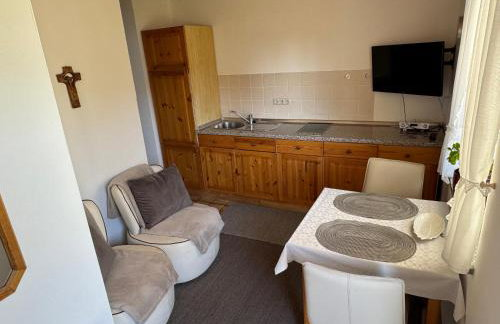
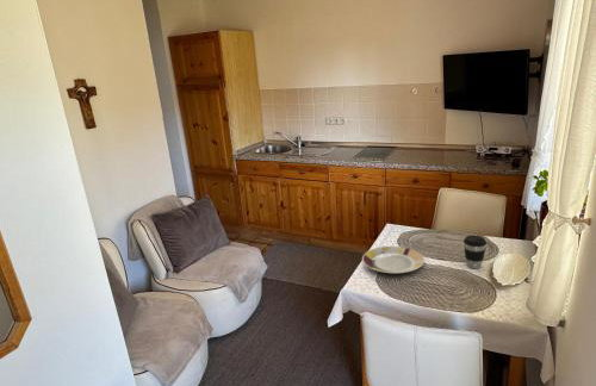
+ coffee cup [462,235,488,269]
+ plate [361,245,426,275]
